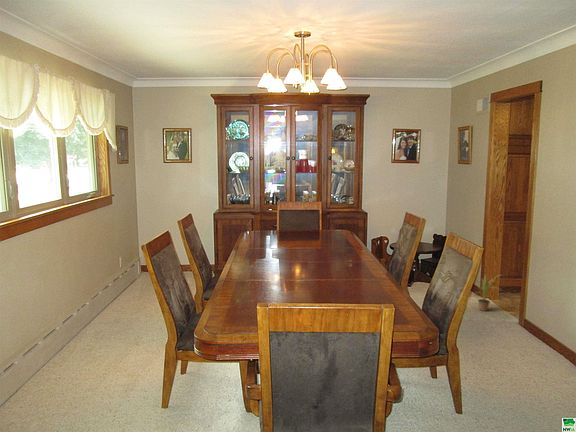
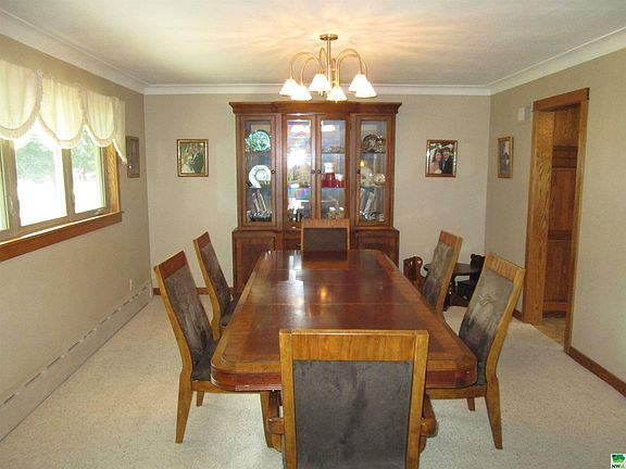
- potted plant [475,274,502,312]
